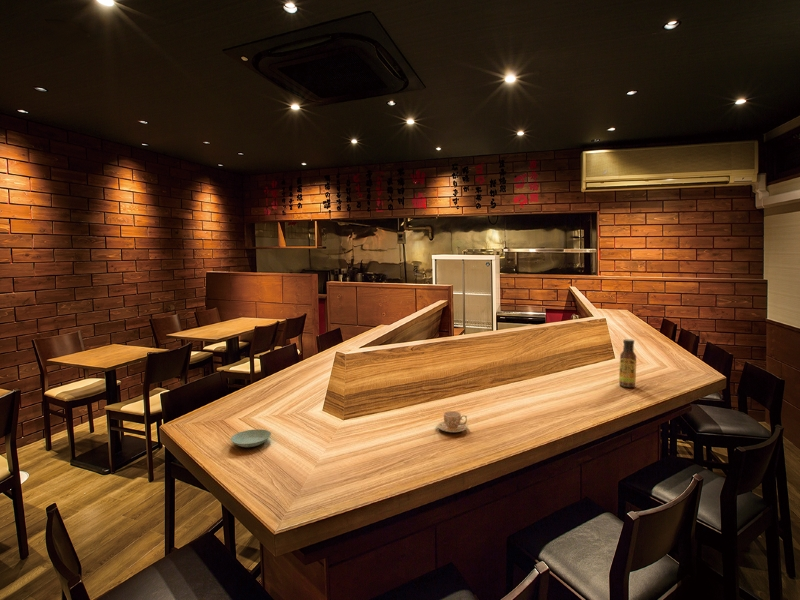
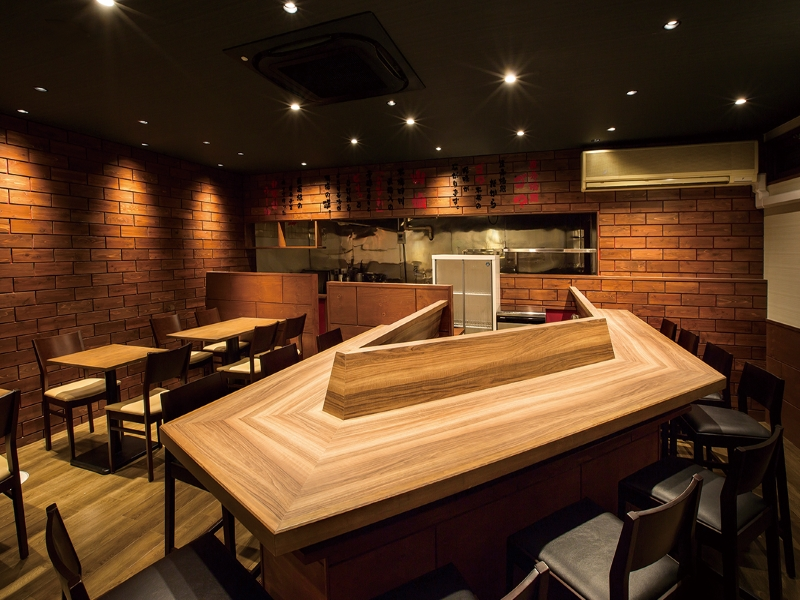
- saucer [230,428,272,448]
- sauce bottle [618,338,637,388]
- teacup [436,410,469,433]
